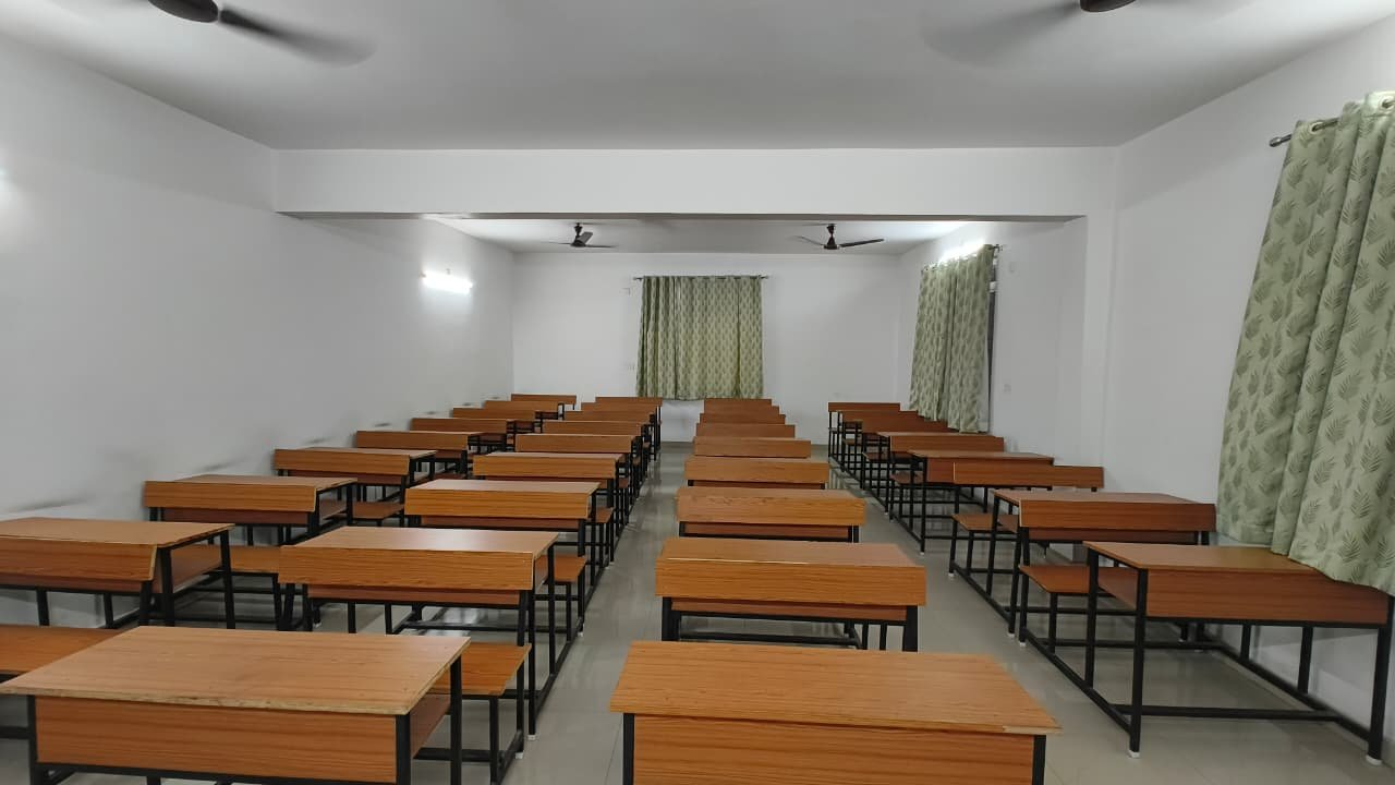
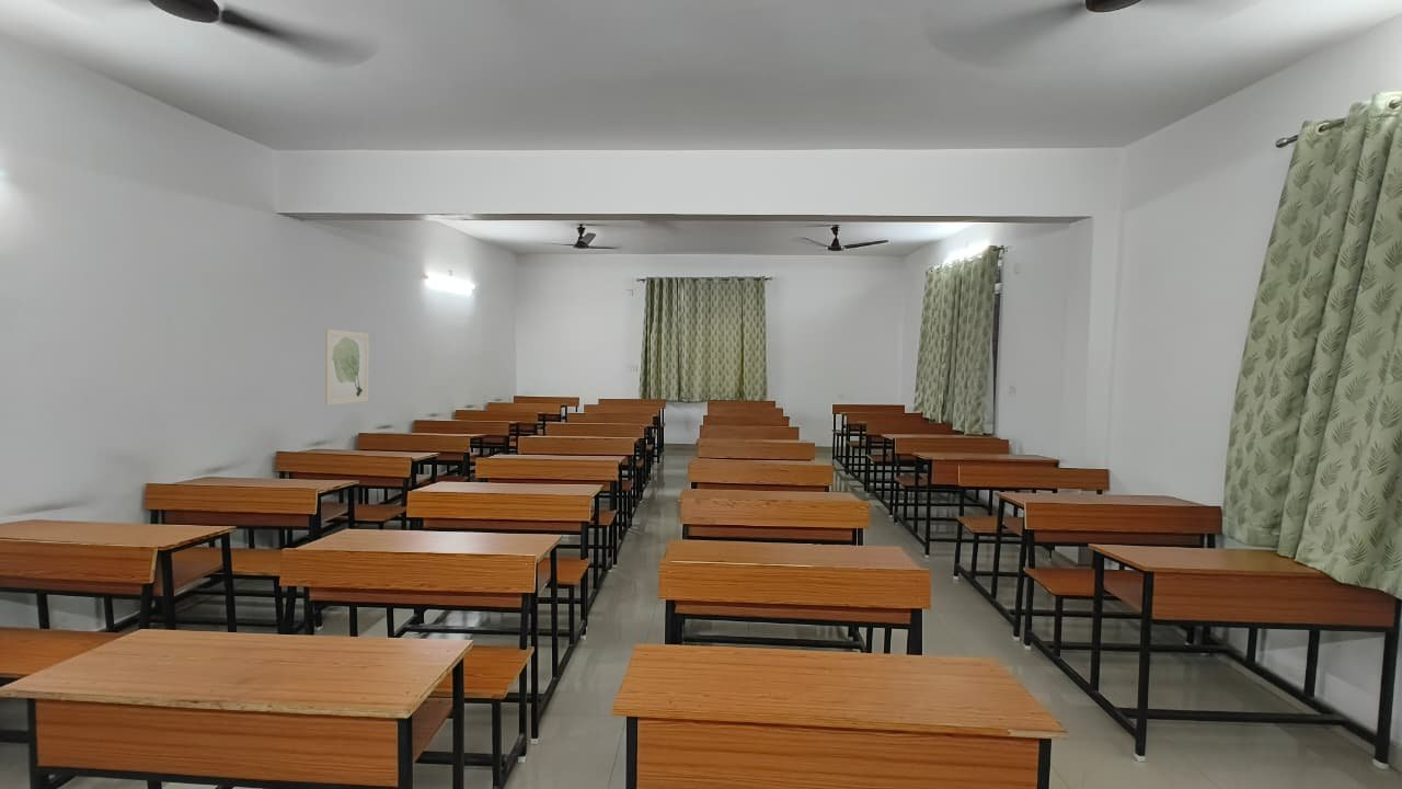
+ wall art [324,329,370,407]
